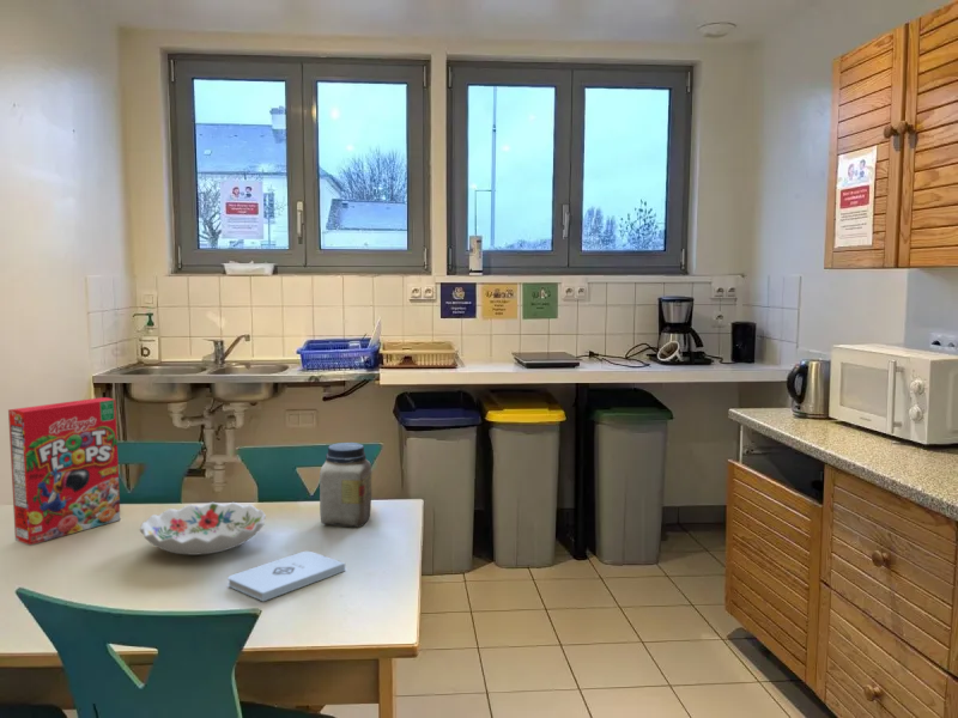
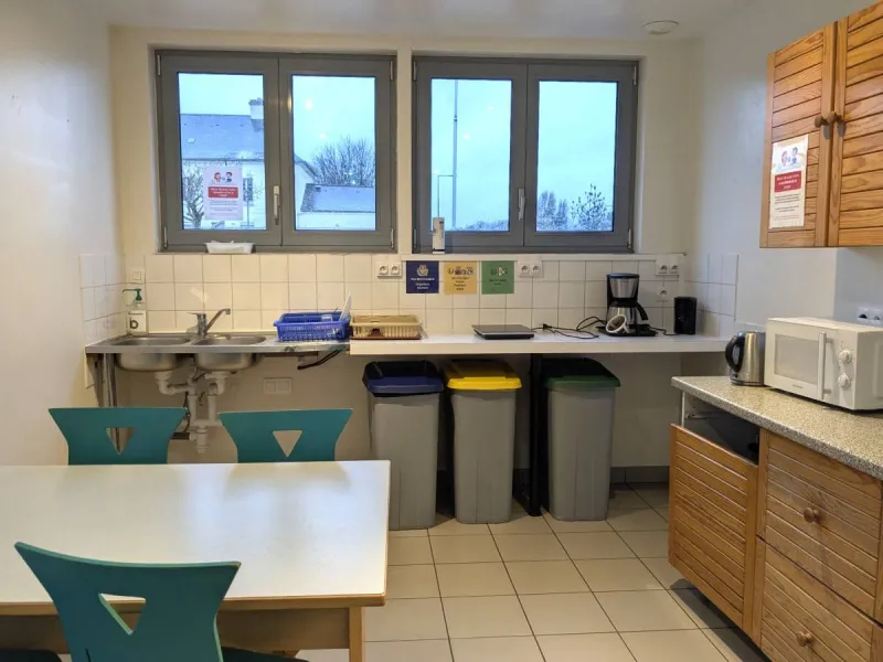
- decorative bowl [139,501,267,556]
- cereal box [7,396,121,546]
- jar [319,442,372,529]
- notepad [226,550,346,602]
